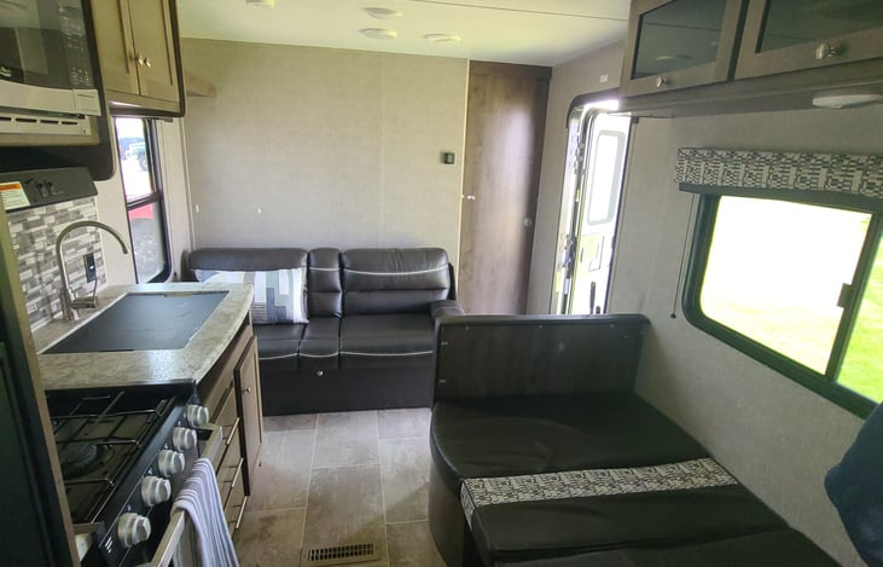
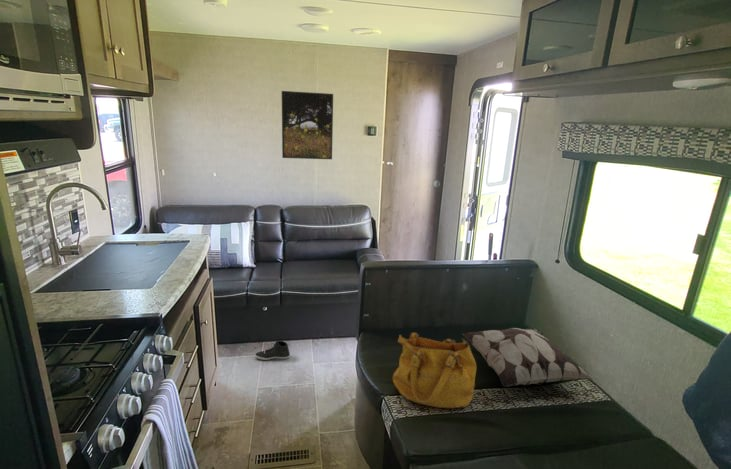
+ handbag [392,332,477,409]
+ decorative pillow [461,327,596,388]
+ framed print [281,90,334,160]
+ sneaker [254,340,291,361]
